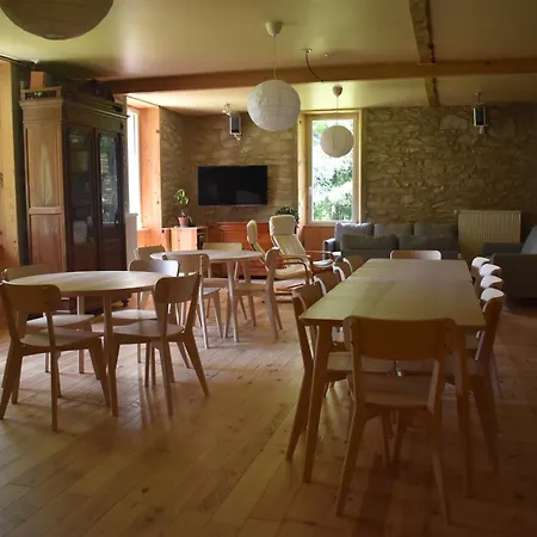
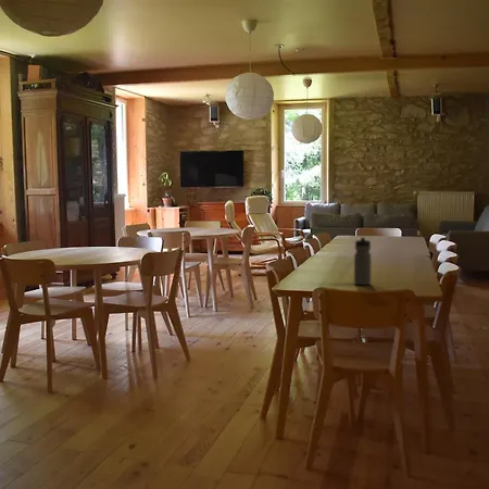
+ water bottle [353,236,373,286]
